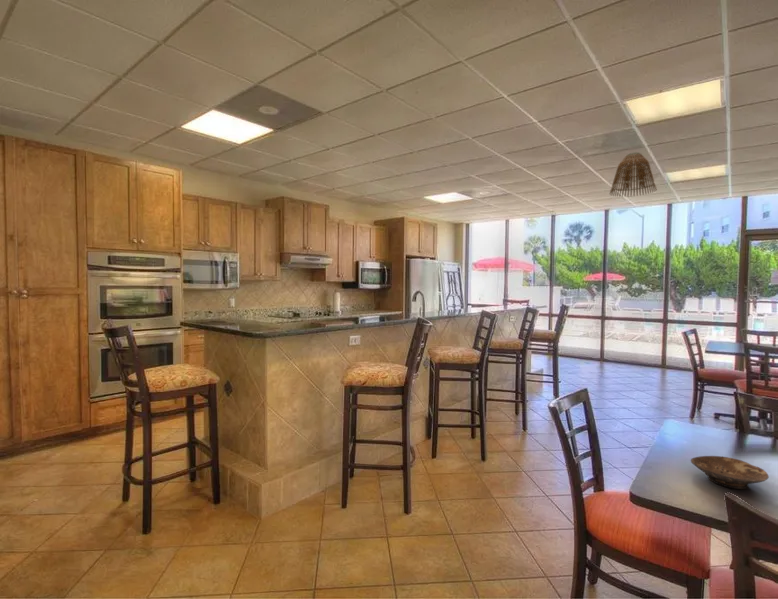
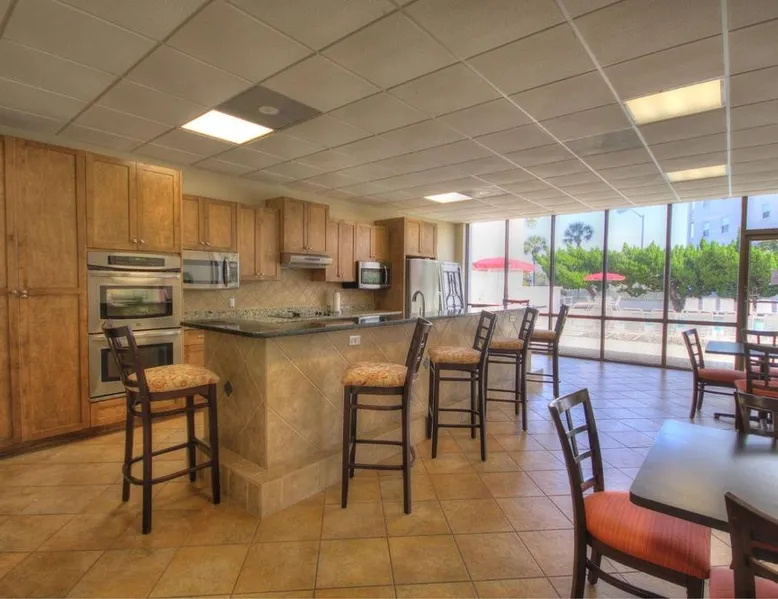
- bowl [690,455,770,490]
- lamp shade [608,151,658,198]
